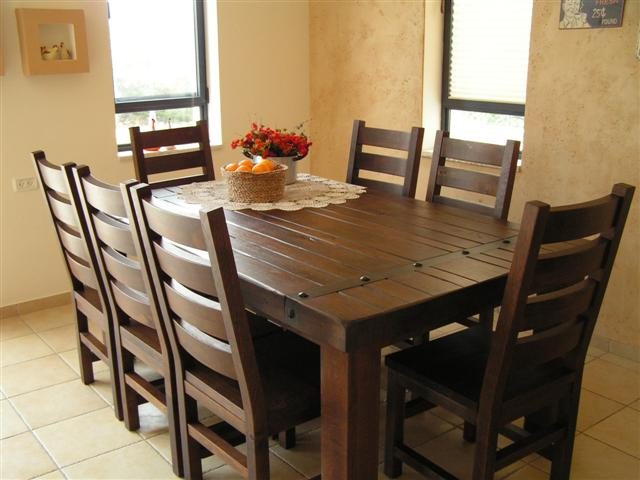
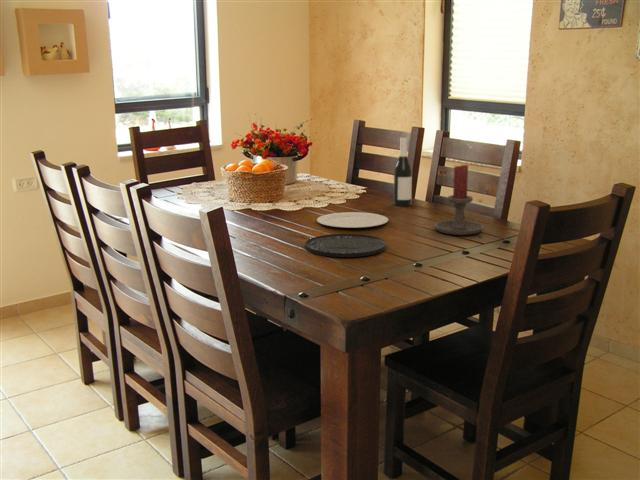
+ plate [304,233,387,258]
+ plate [316,211,389,229]
+ wine bottle [393,135,413,208]
+ candle holder [434,164,484,236]
